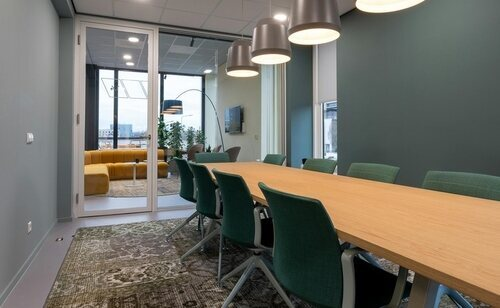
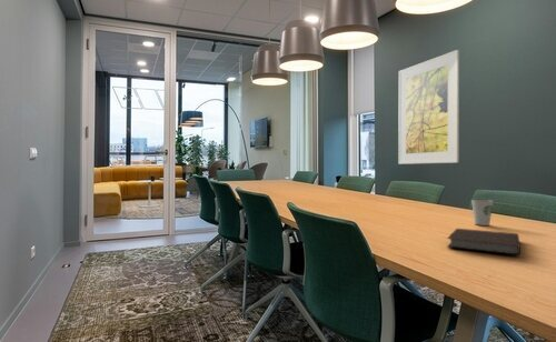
+ dixie cup [470,199,495,227]
+ notebook [446,228,522,255]
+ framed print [397,49,460,165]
